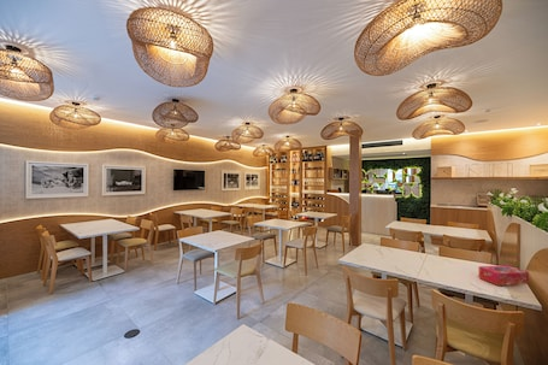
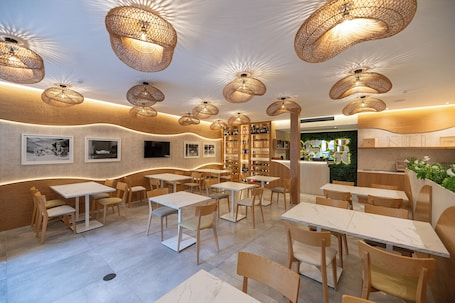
- tissue box [477,264,530,287]
